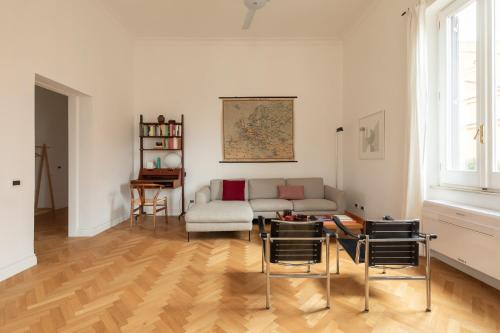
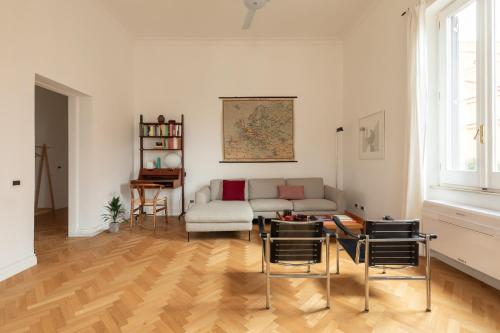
+ indoor plant [99,195,130,234]
